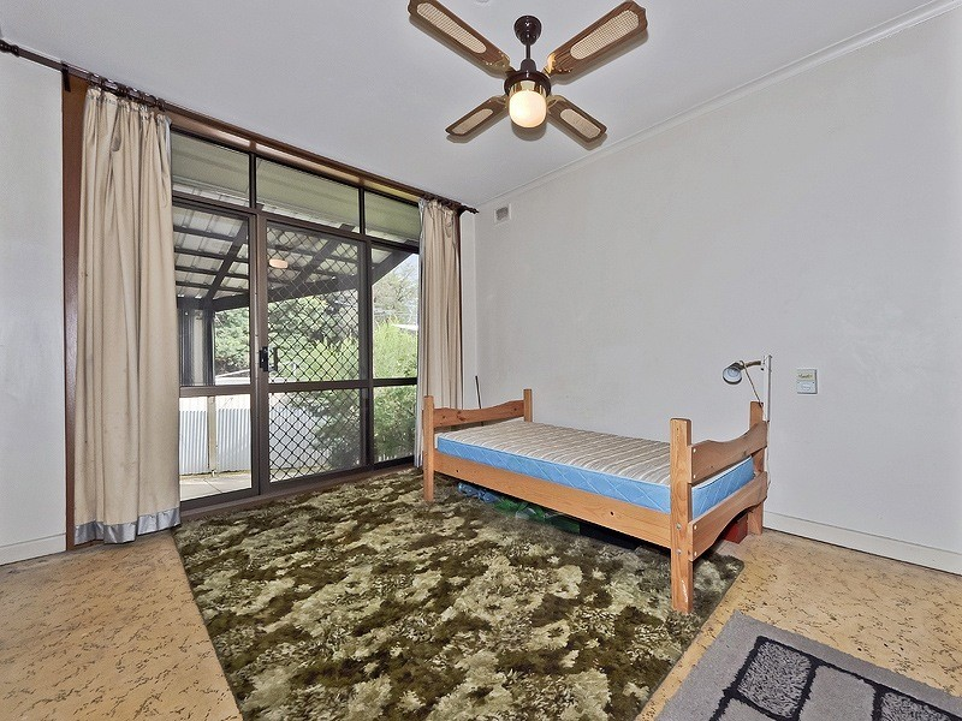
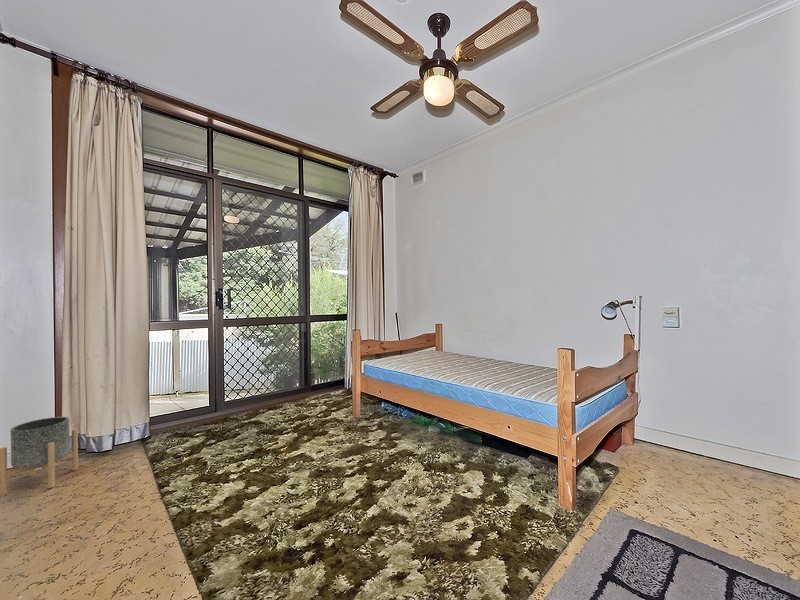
+ planter [0,416,79,496]
